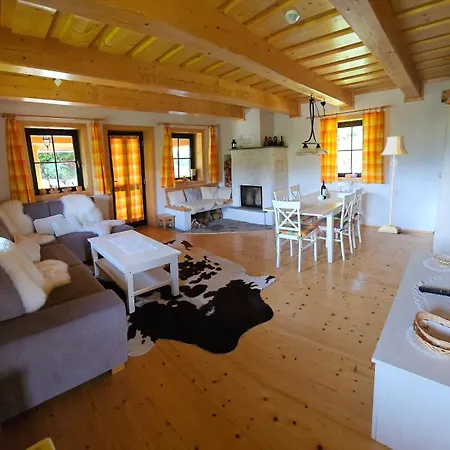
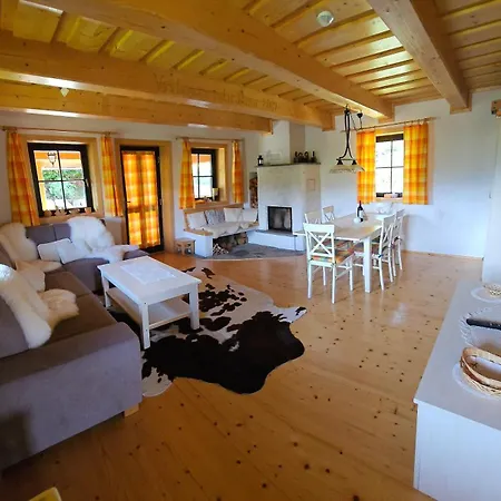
- floor lamp [378,135,409,234]
